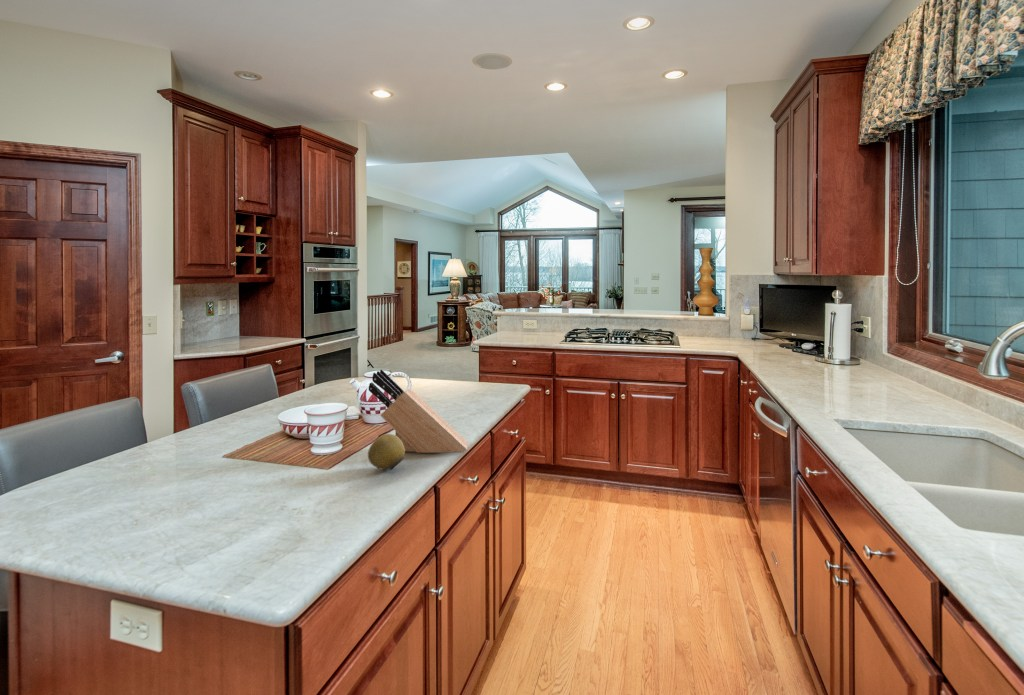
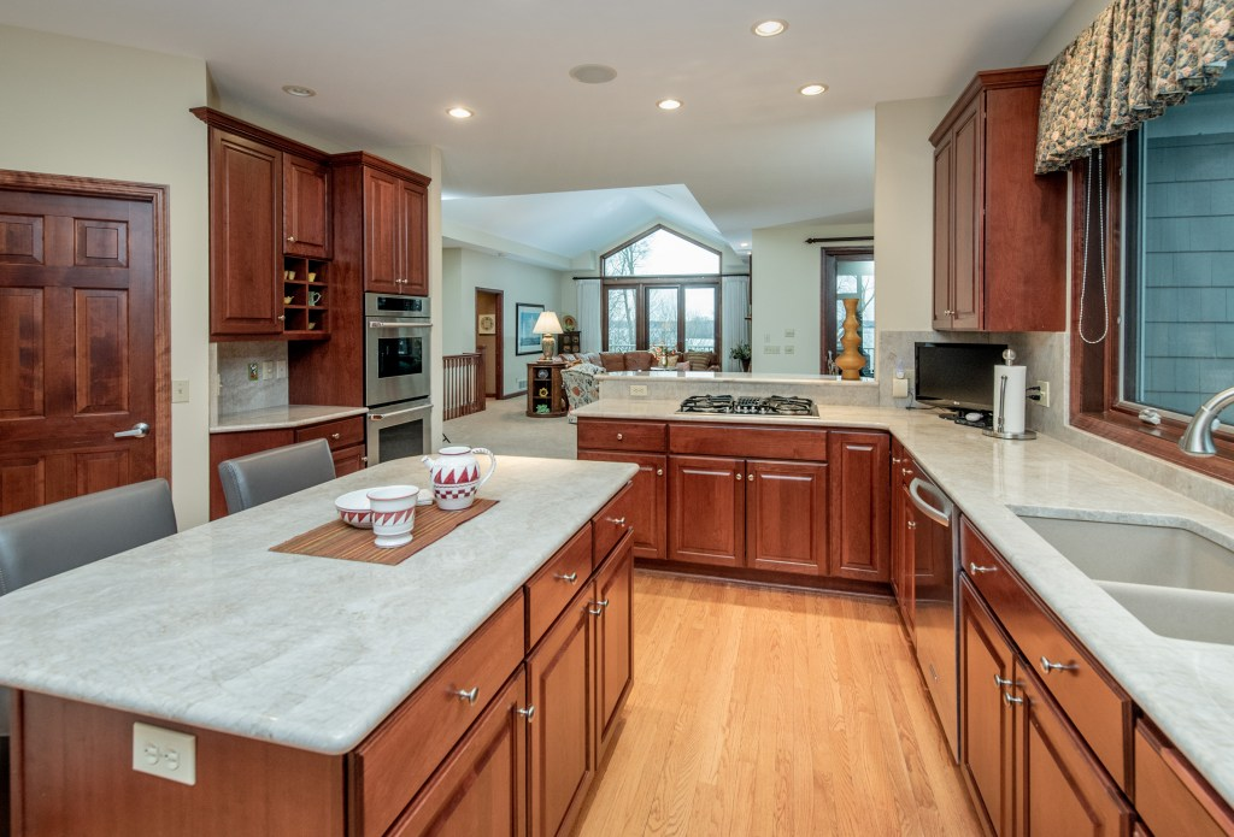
- knife block [368,369,469,454]
- fruit [367,433,406,471]
